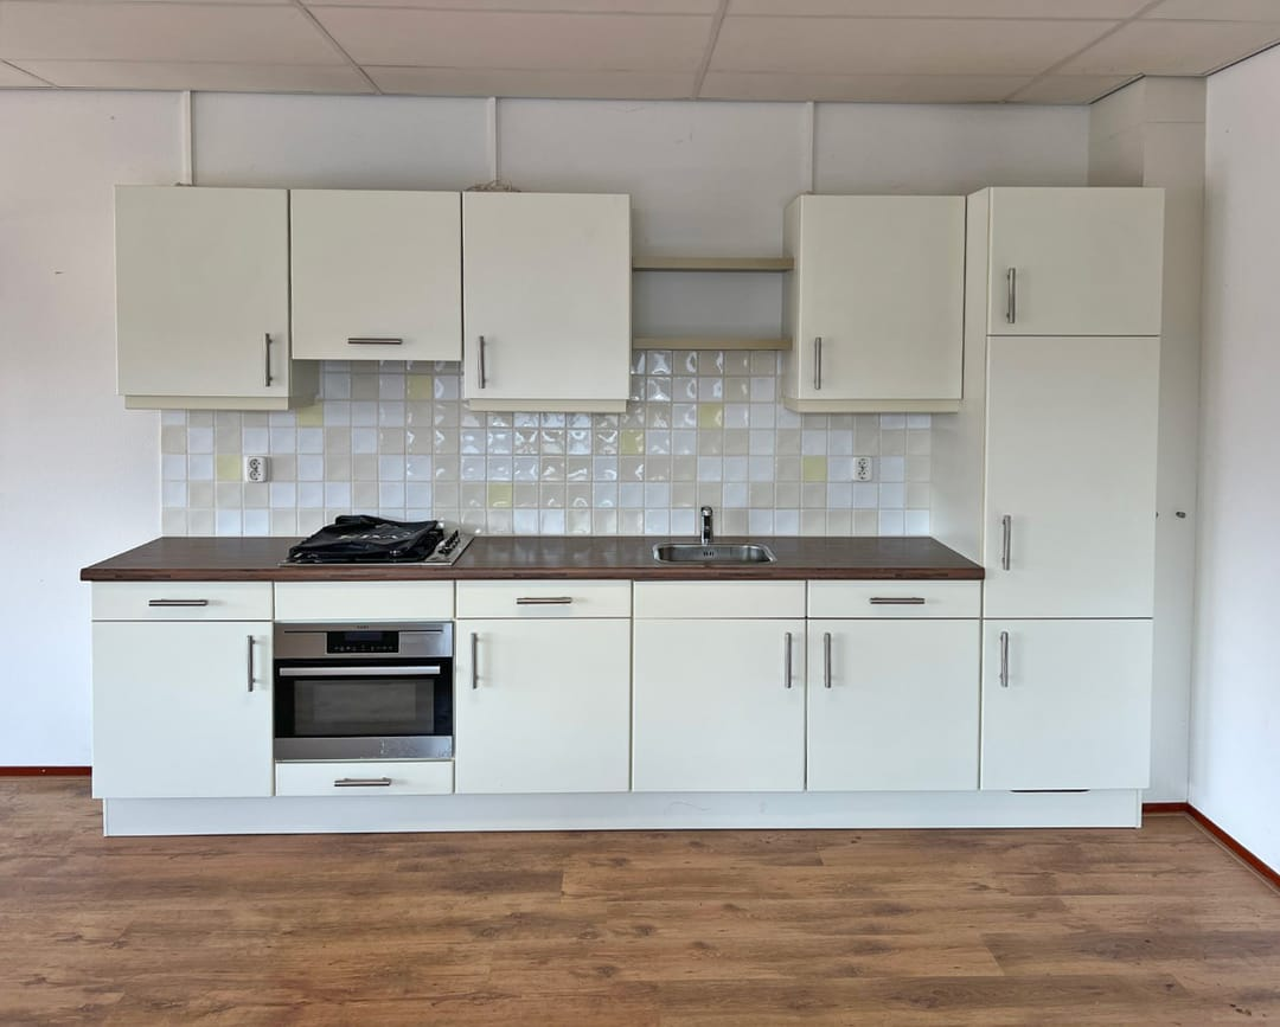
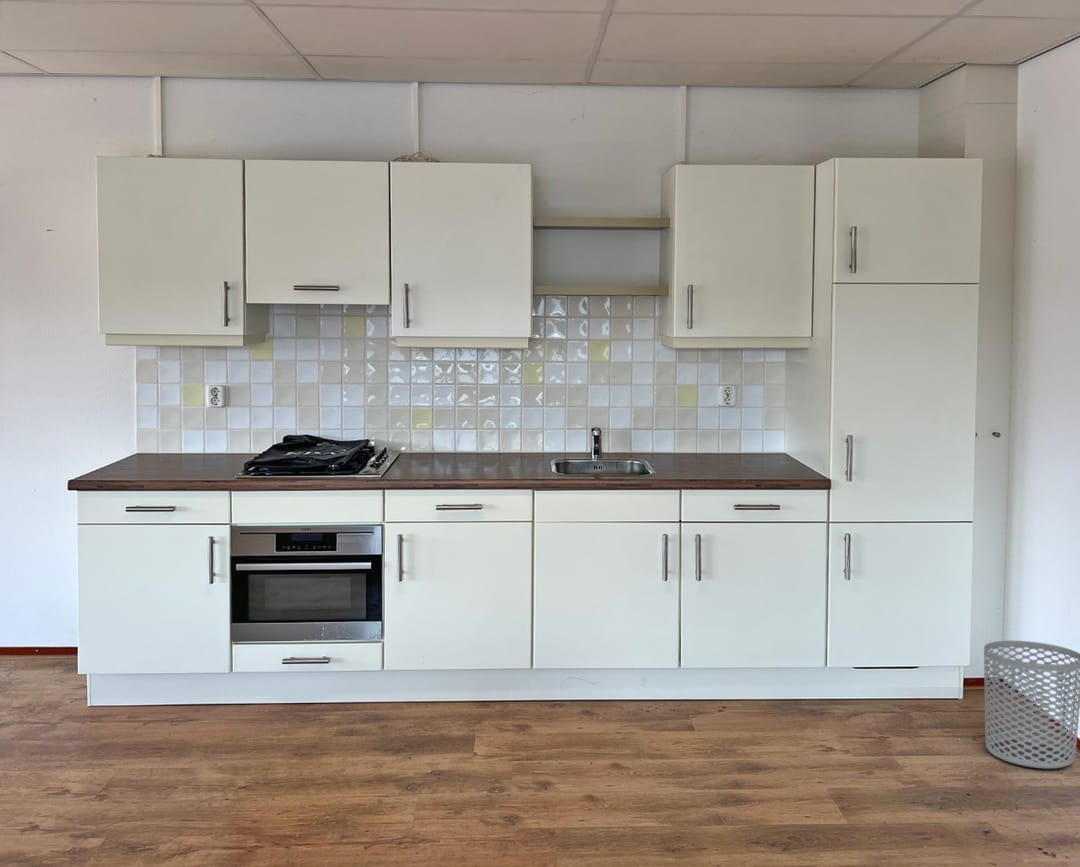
+ waste bin [983,639,1080,770]
